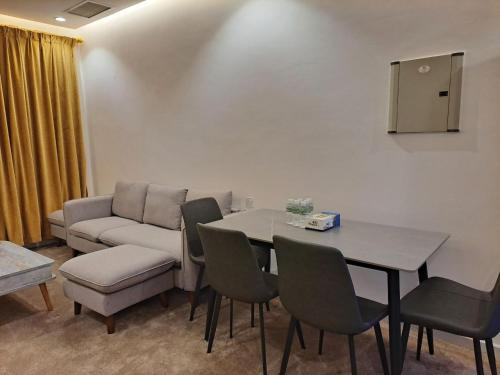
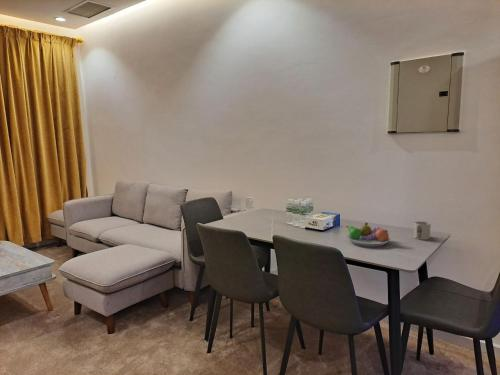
+ mug [413,221,432,241]
+ fruit bowl [345,221,391,248]
